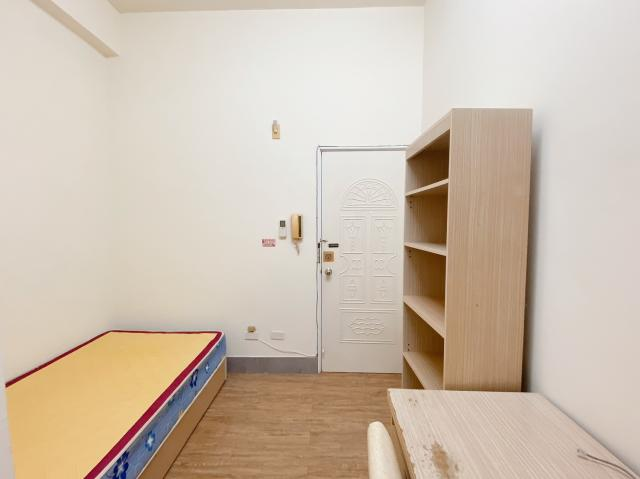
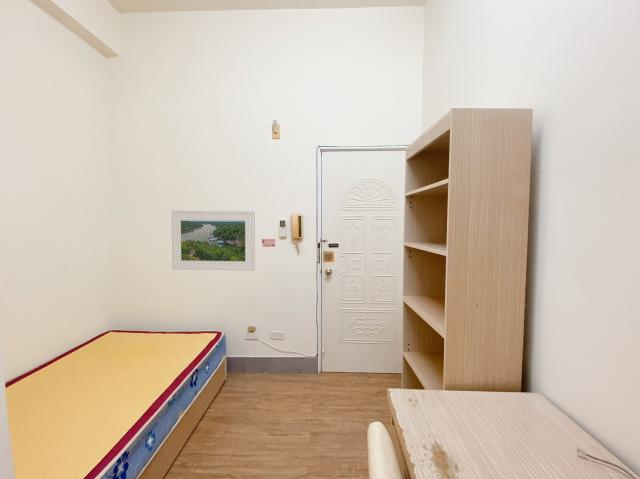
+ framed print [170,209,256,272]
